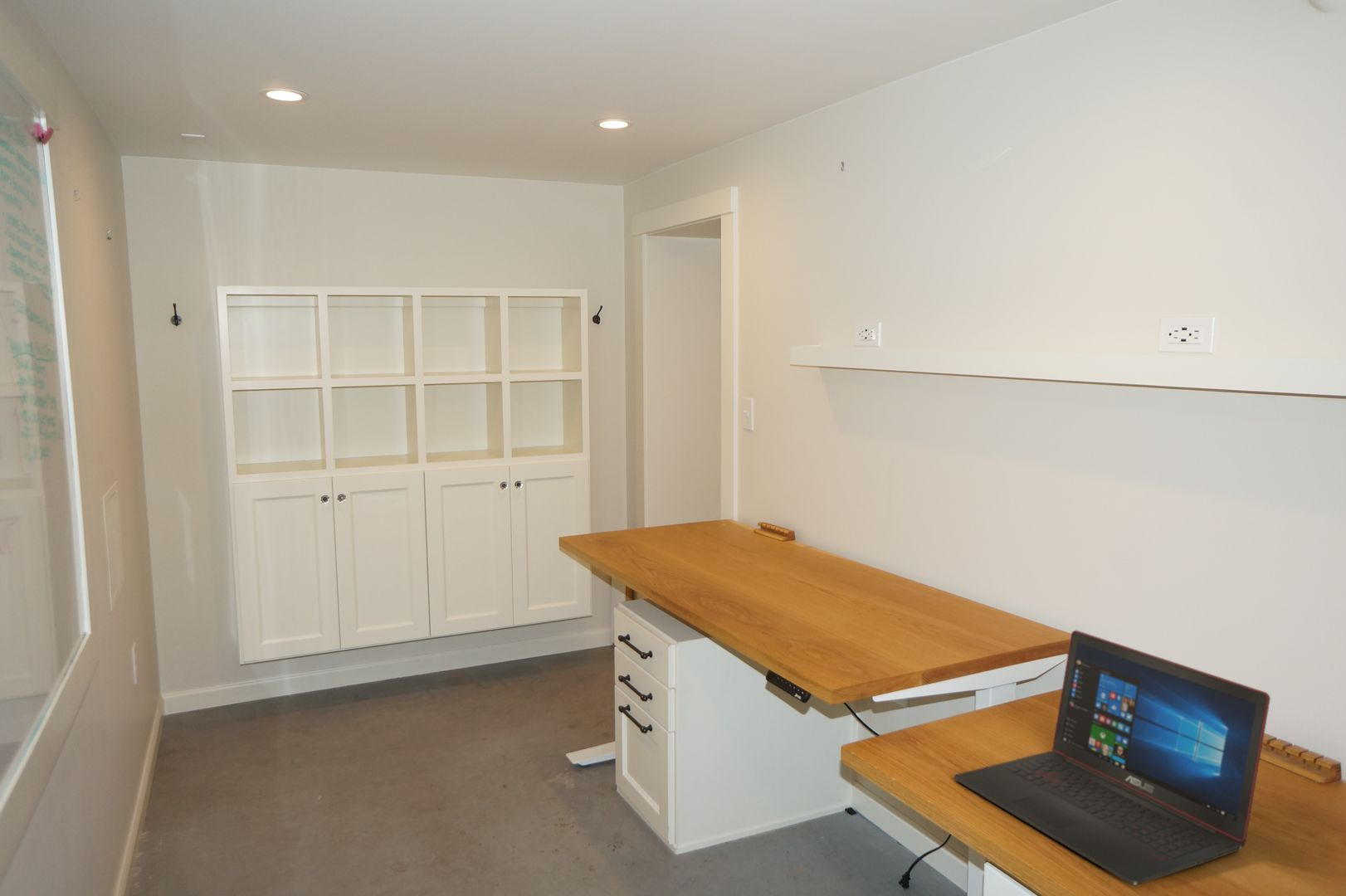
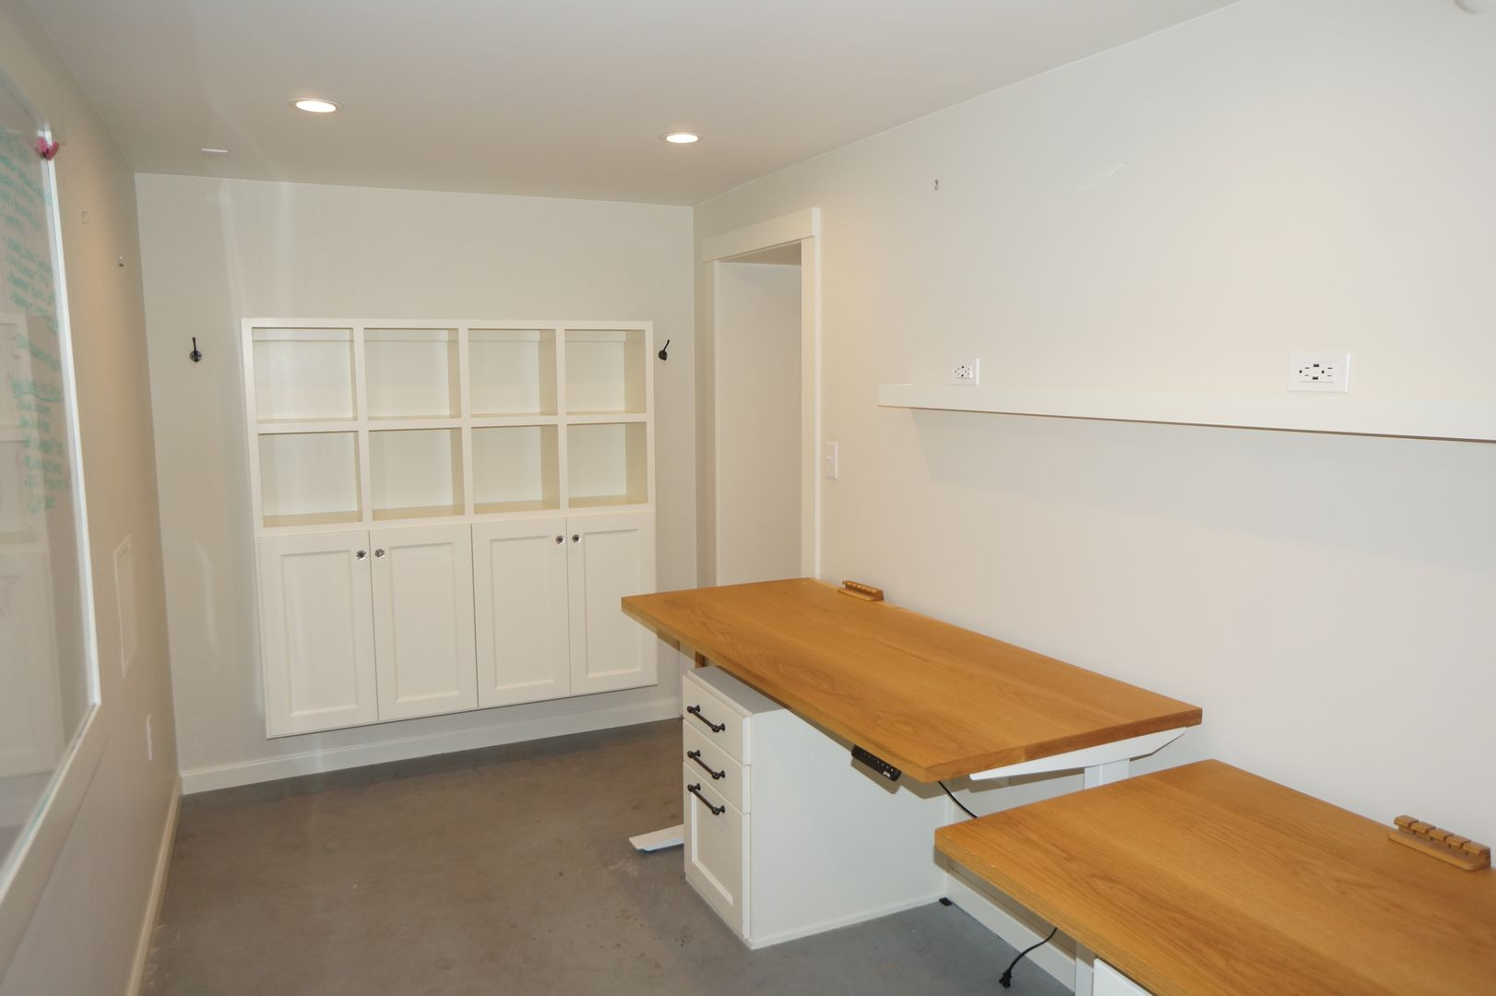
- laptop [953,630,1271,886]
